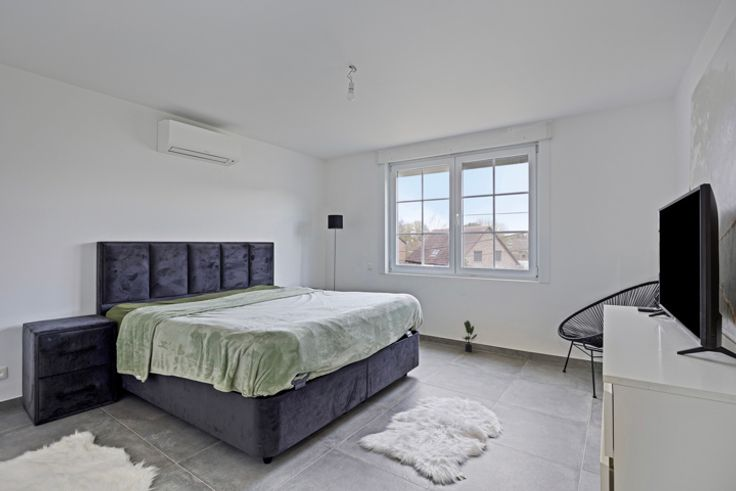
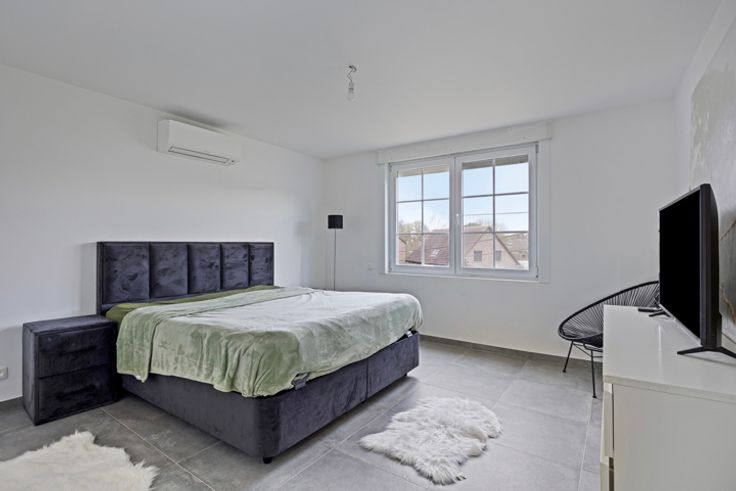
- potted plant [460,319,478,353]
